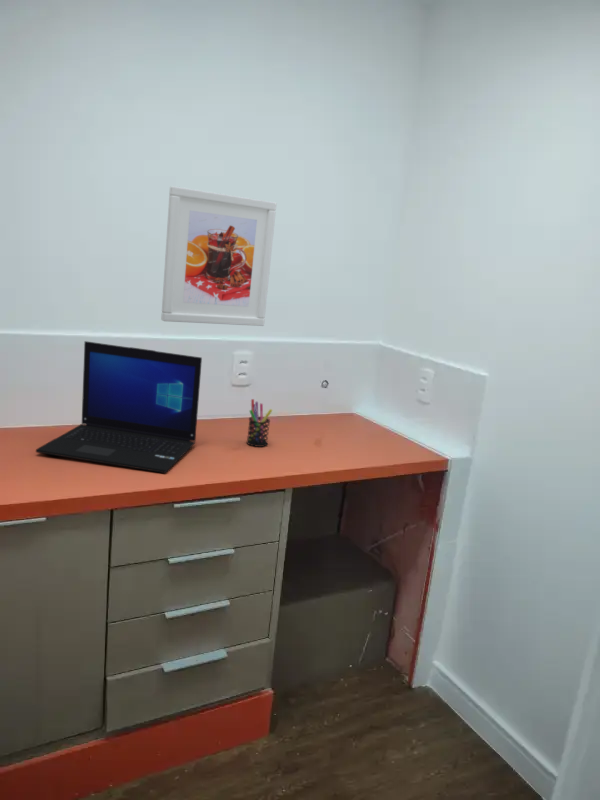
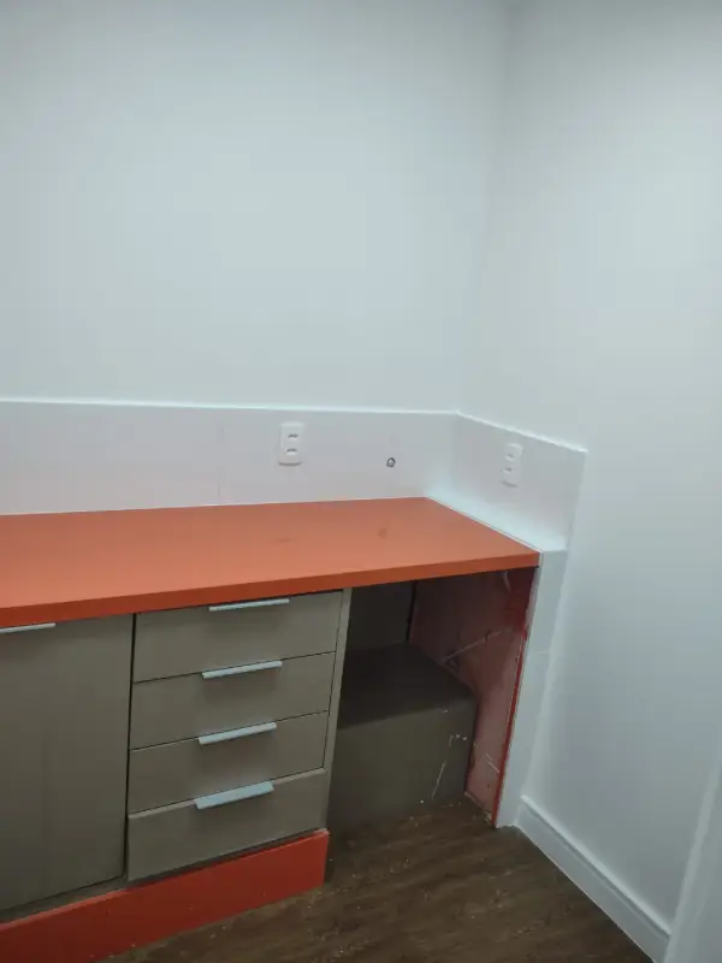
- pen holder [246,398,273,448]
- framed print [160,185,277,327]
- laptop [35,340,203,474]
